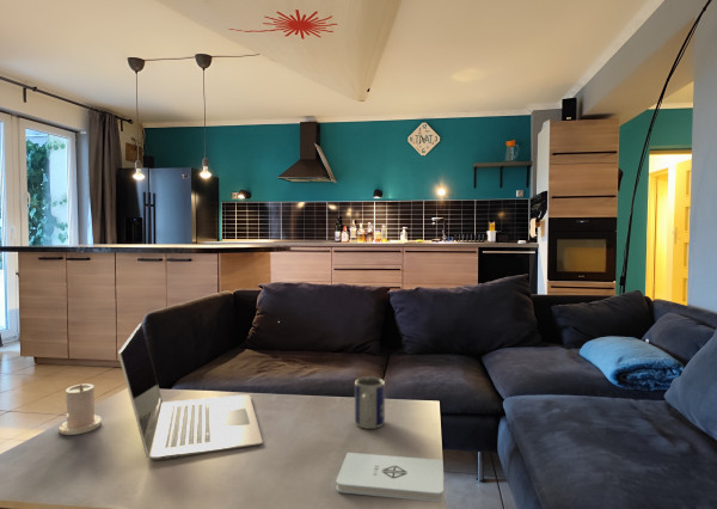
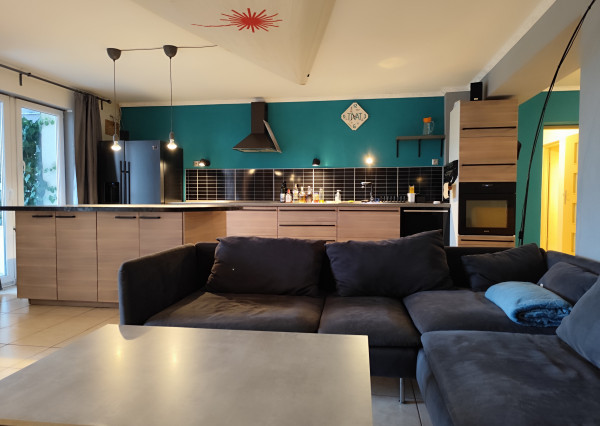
- laptop [117,323,264,461]
- candle [57,382,103,436]
- notepad [336,452,445,503]
- mug [354,375,386,430]
